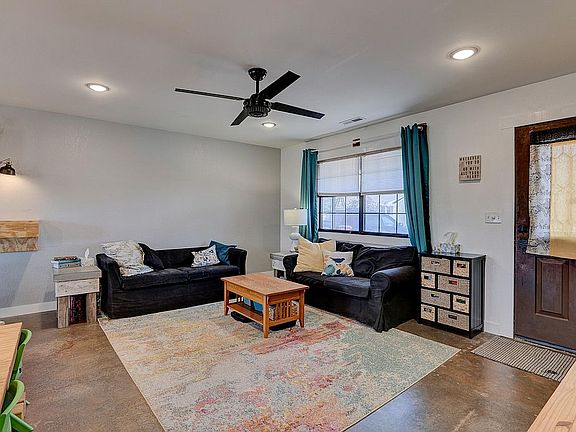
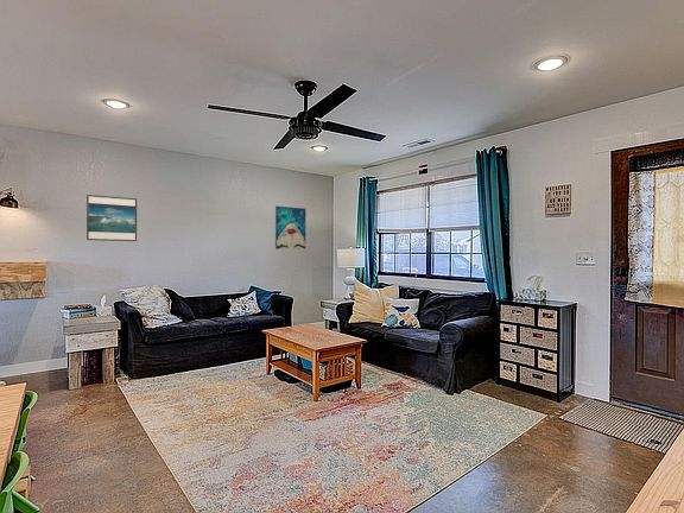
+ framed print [86,194,138,242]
+ wall art [274,205,306,251]
